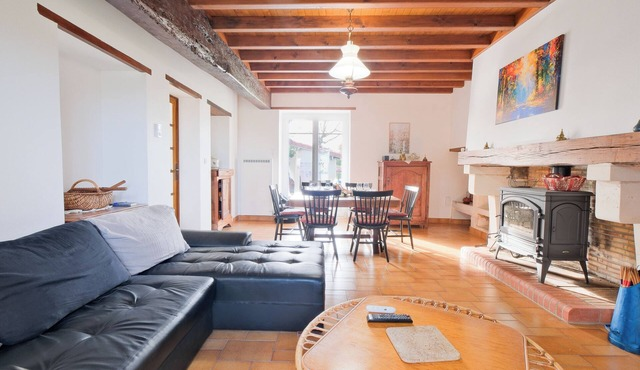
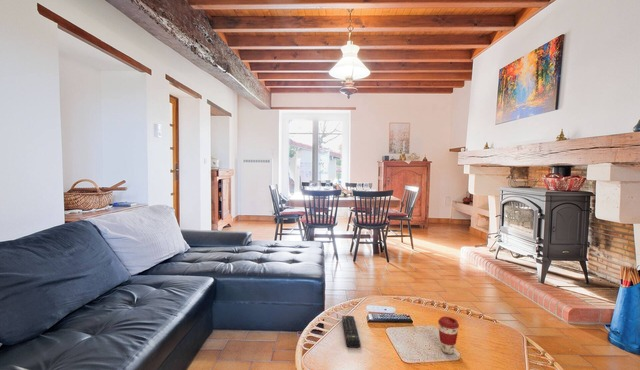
+ remote control [341,315,362,349]
+ coffee cup [437,315,460,355]
